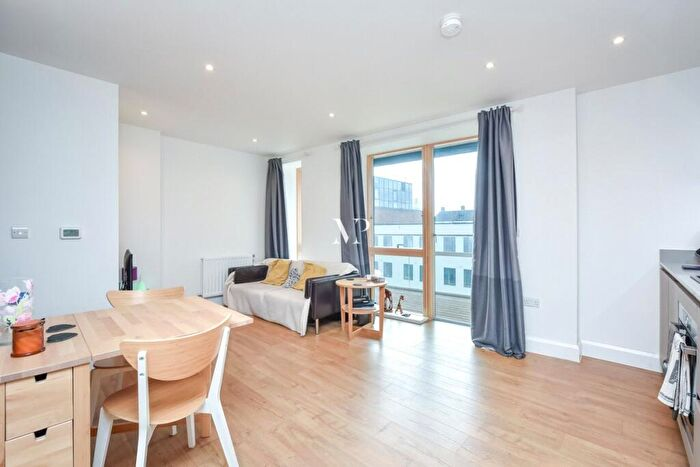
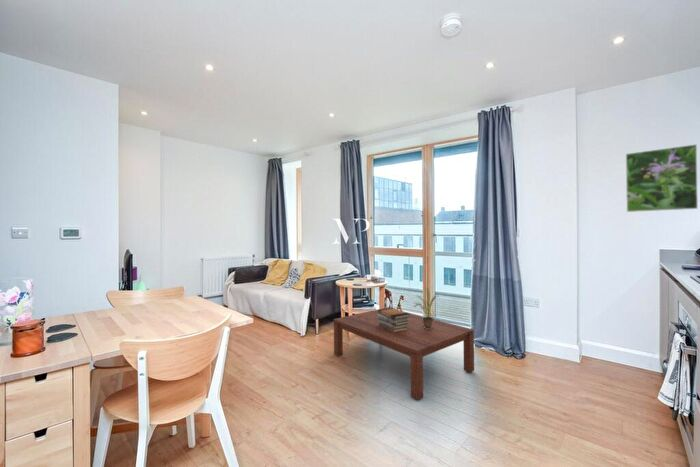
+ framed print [625,143,699,213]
+ potted plant [413,286,445,329]
+ coffee table [332,306,475,401]
+ book stack [377,307,410,332]
